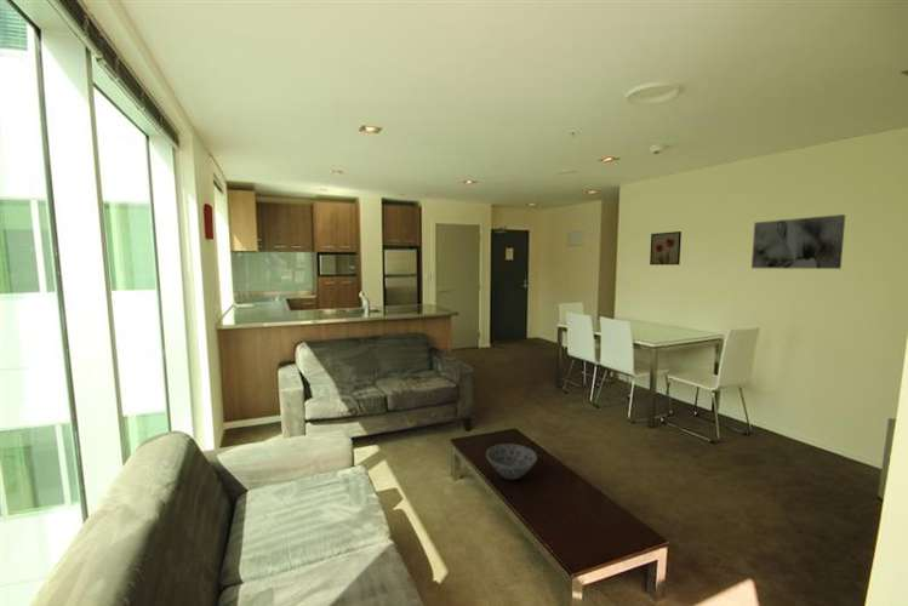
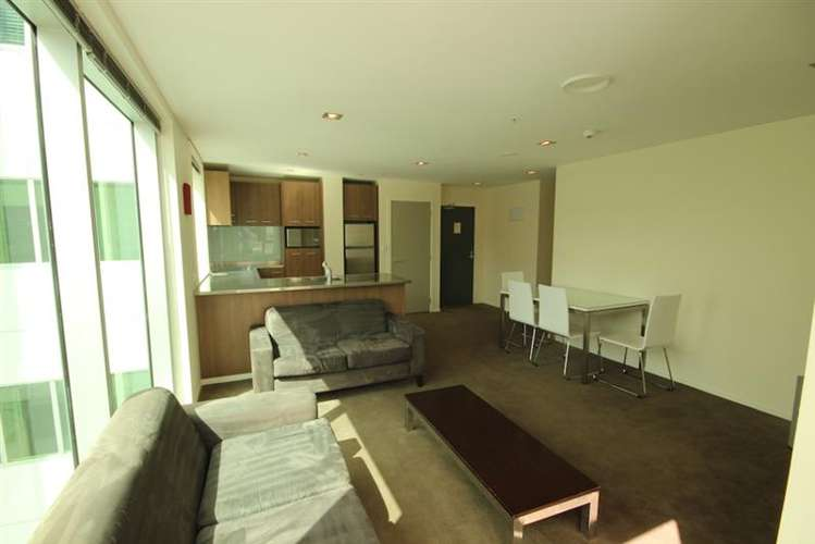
- wall art [649,230,683,267]
- wall art [750,213,846,270]
- bowl [485,442,538,481]
